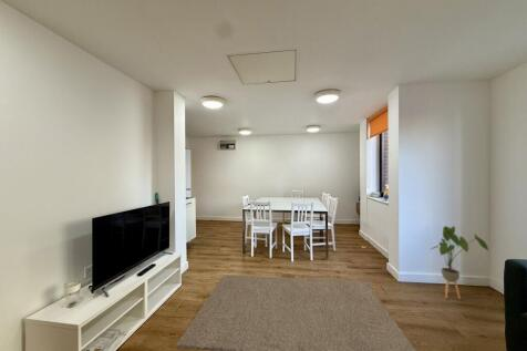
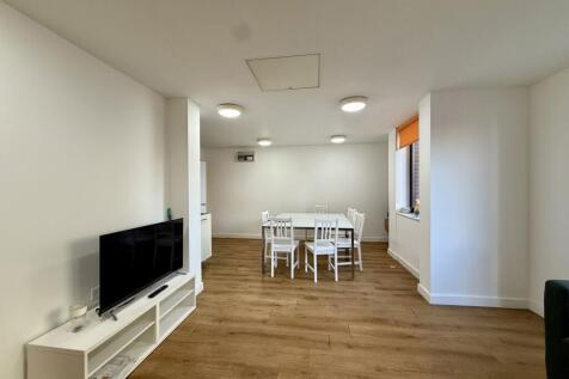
- house plant [430,225,490,300]
- rug [176,273,417,351]
